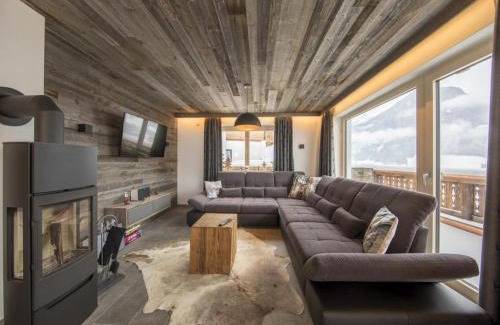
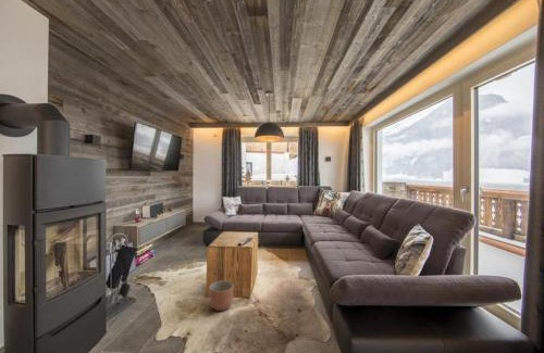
+ planter [208,280,234,312]
